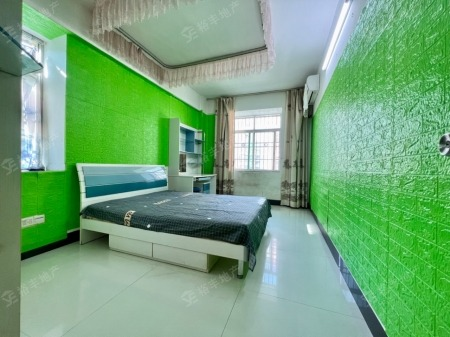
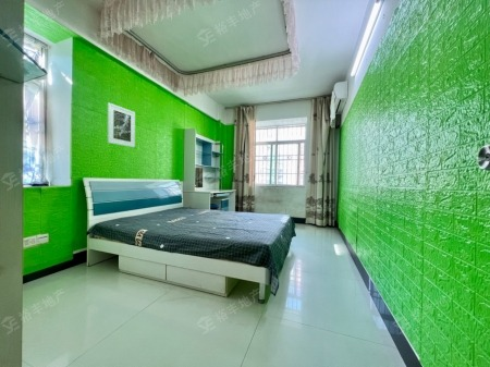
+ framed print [107,101,136,148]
